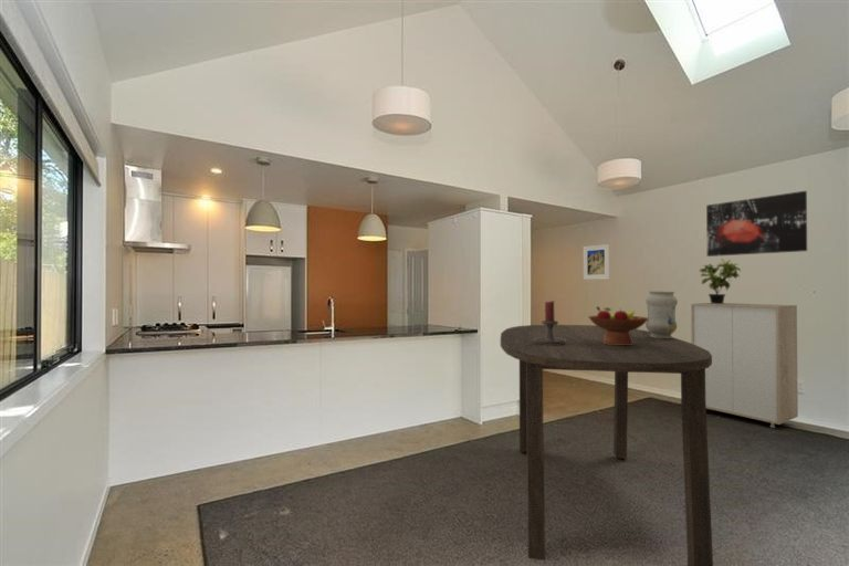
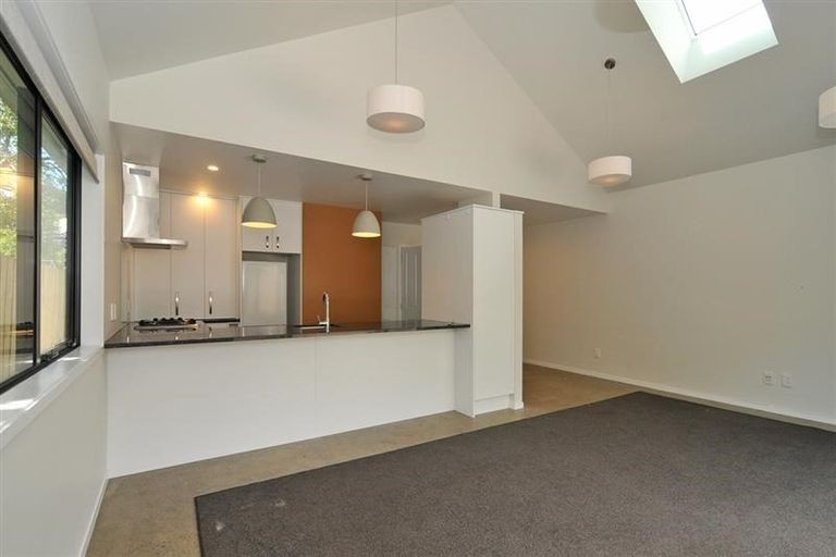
- dining table [500,324,714,566]
- vase [644,290,679,338]
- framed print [583,243,610,281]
- fruit bowl [587,305,649,345]
- candle holder [534,300,566,345]
- storage cabinet [690,302,799,429]
- potted plant [699,258,742,304]
- wall art [705,190,808,258]
